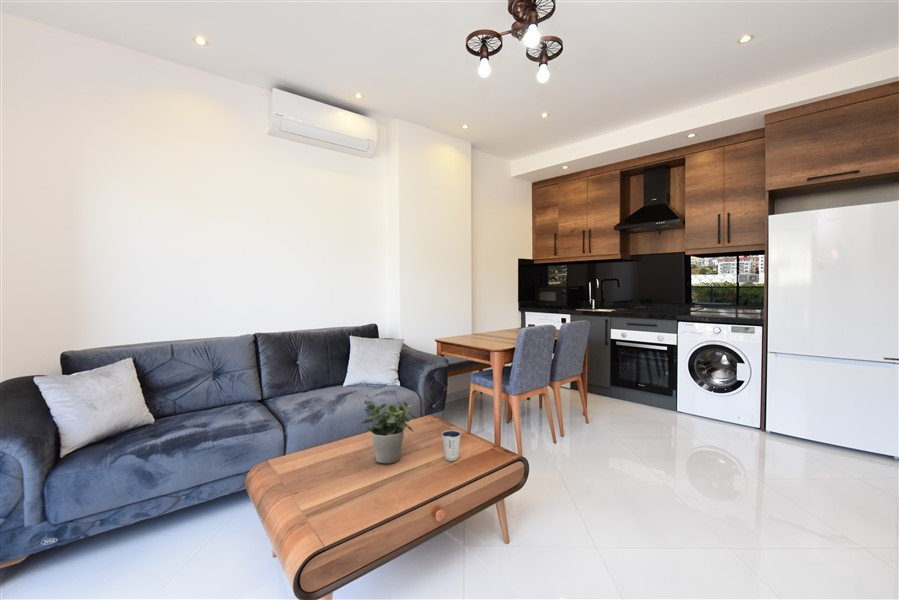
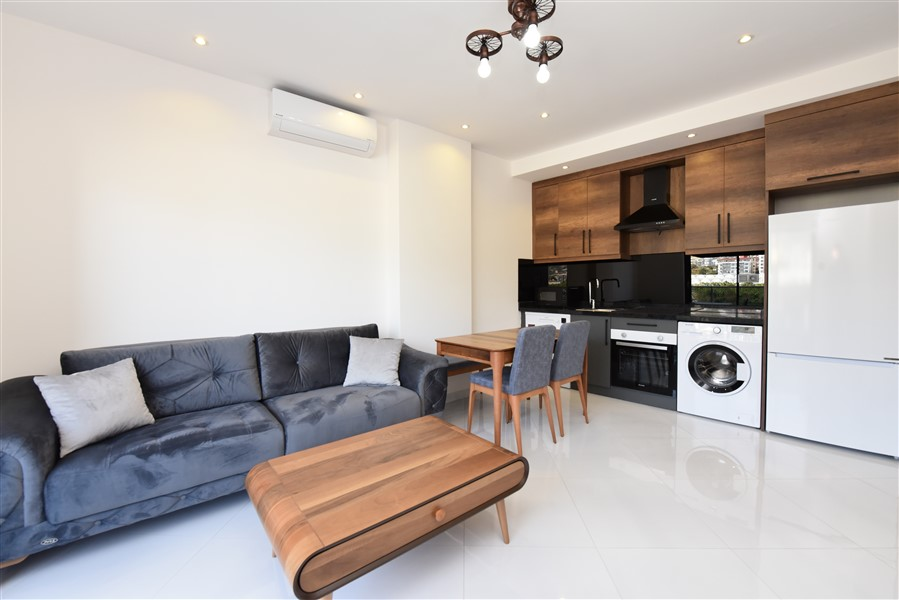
- dixie cup [441,429,462,462]
- potted plant [360,400,420,465]
